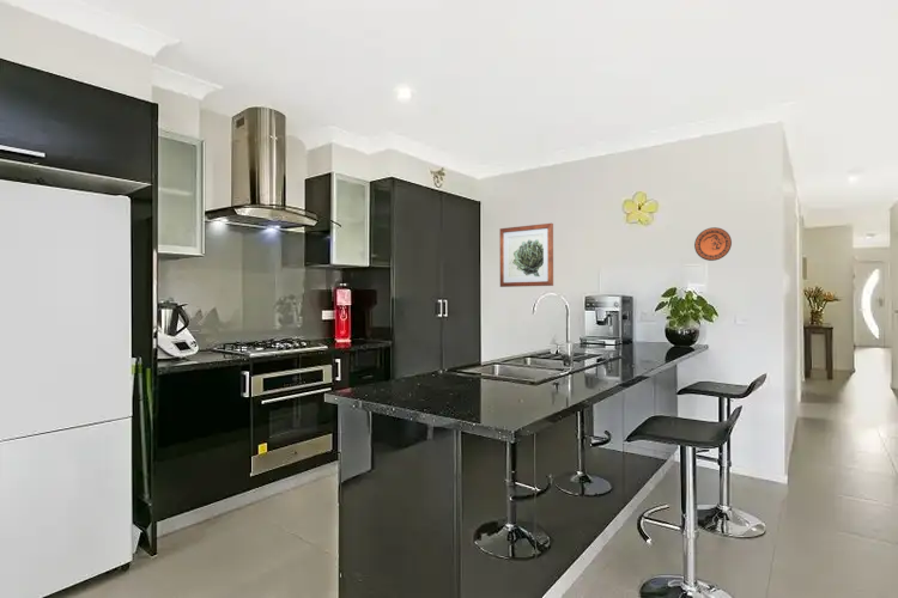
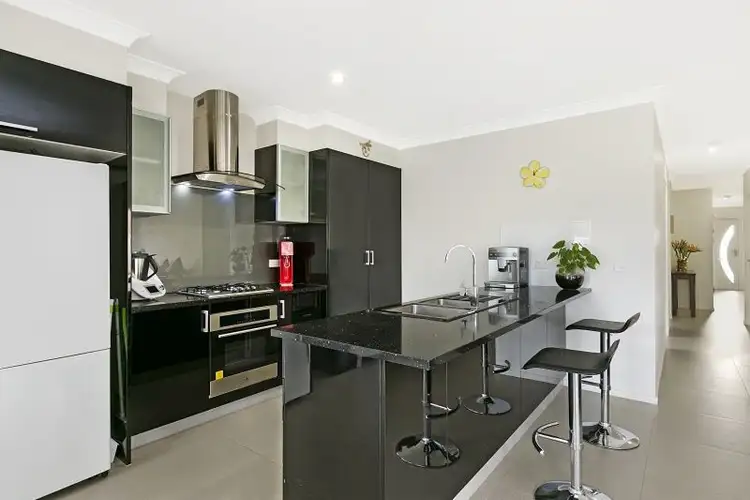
- decorative plate [693,226,733,262]
- wall art [498,222,554,288]
